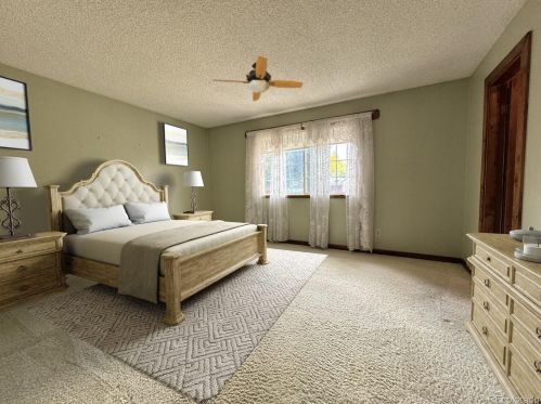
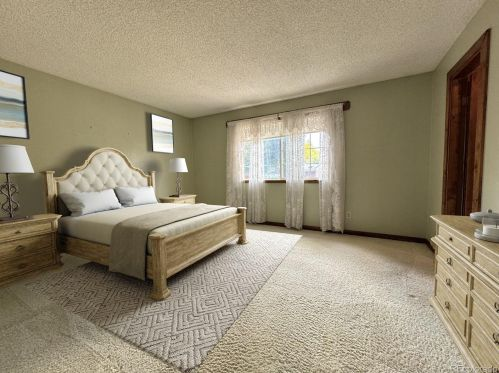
- ceiling fan [211,54,304,102]
